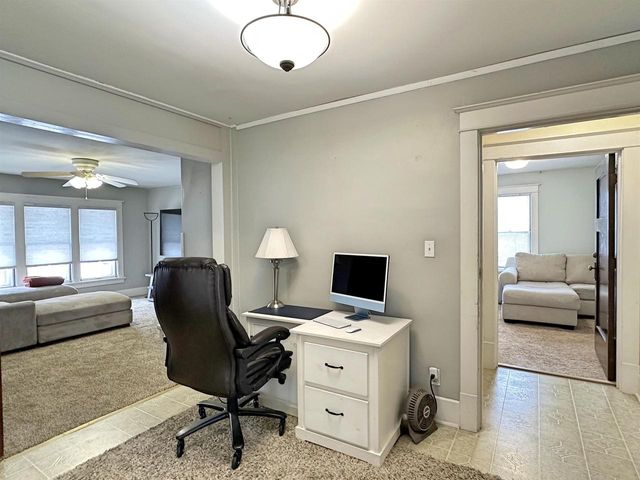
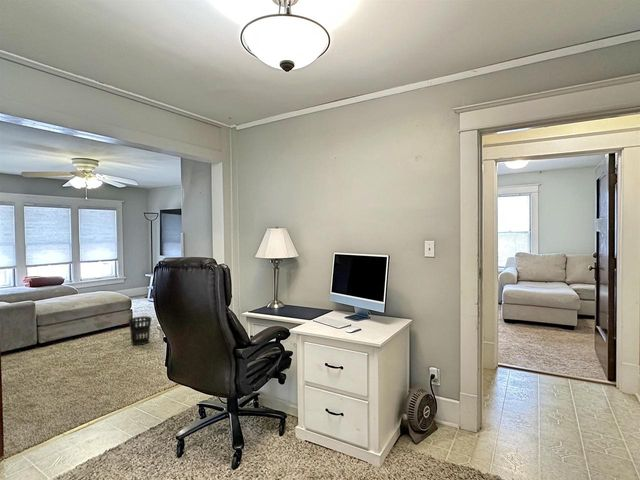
+ wastebasket [128,315,152,346]
